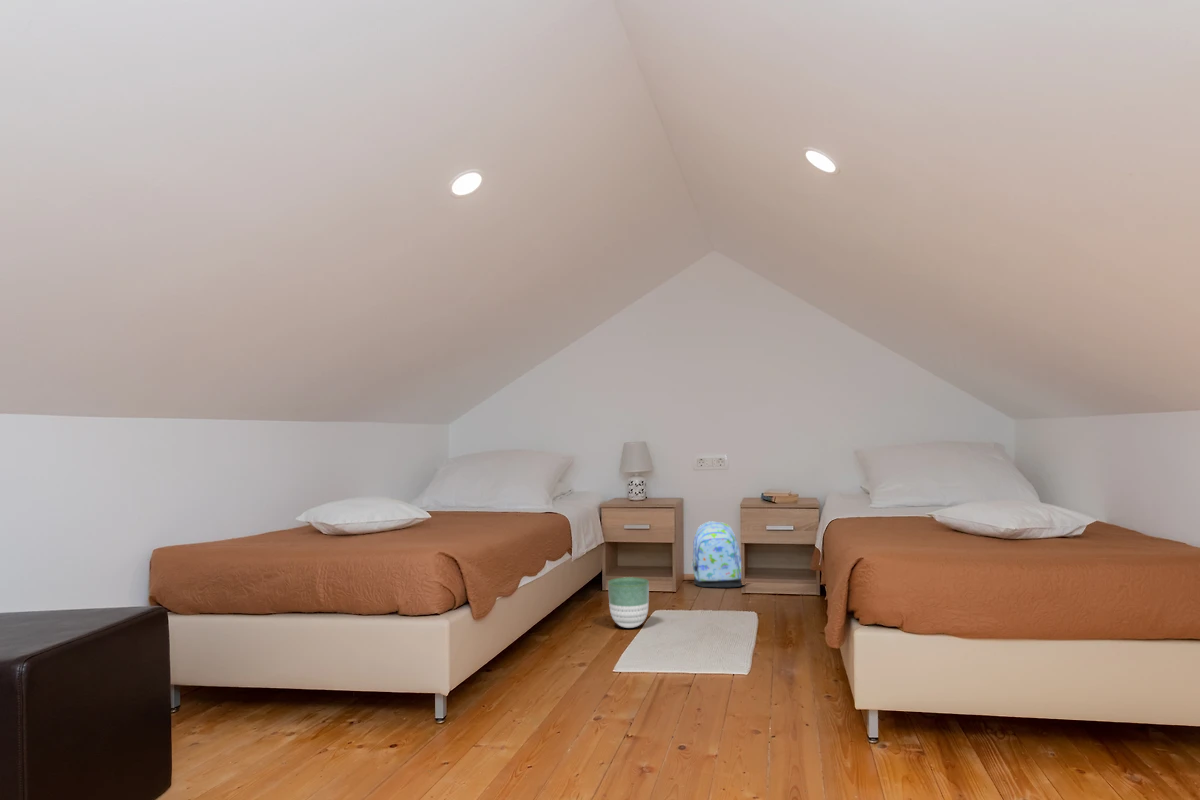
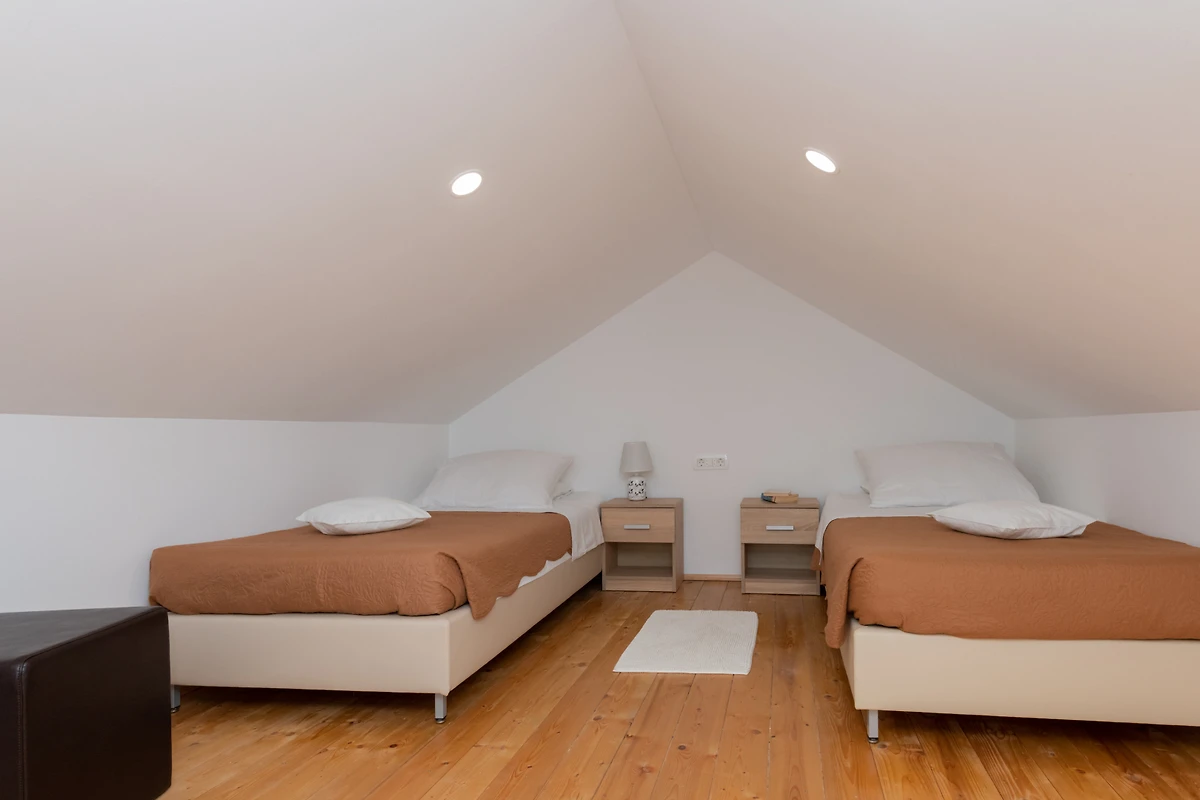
- backpack [690,520,743,588]
- planter [607,576,650,629]
